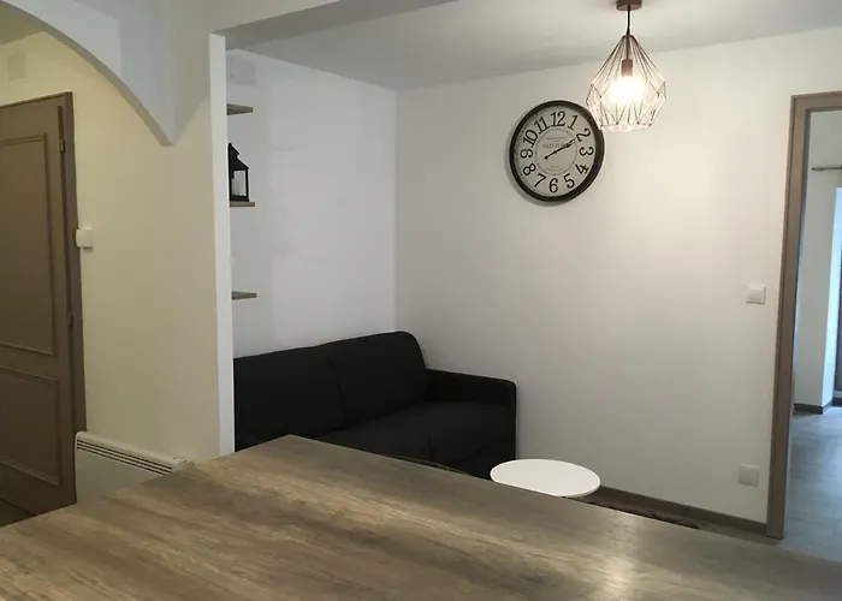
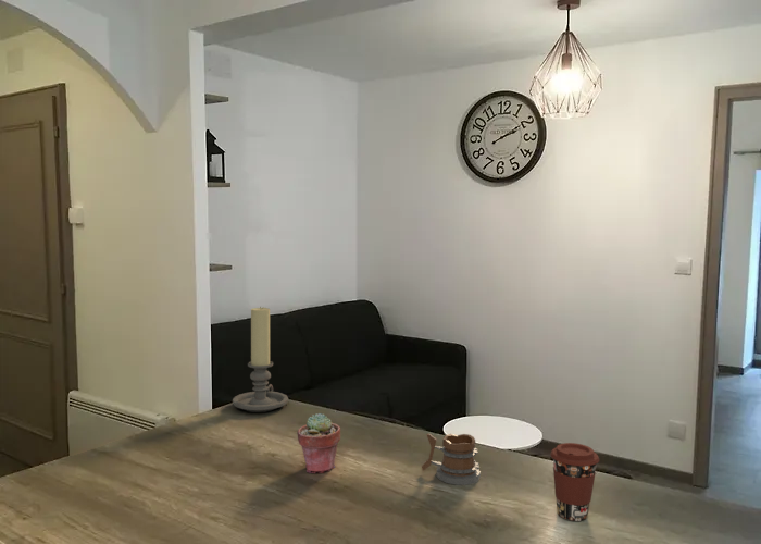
+ coffee cup [549,442,600,522]
+ candle holder [232,306,289,413]
+ potted succulent [296,412,341,474]
+ mug [421,433,482,486]
